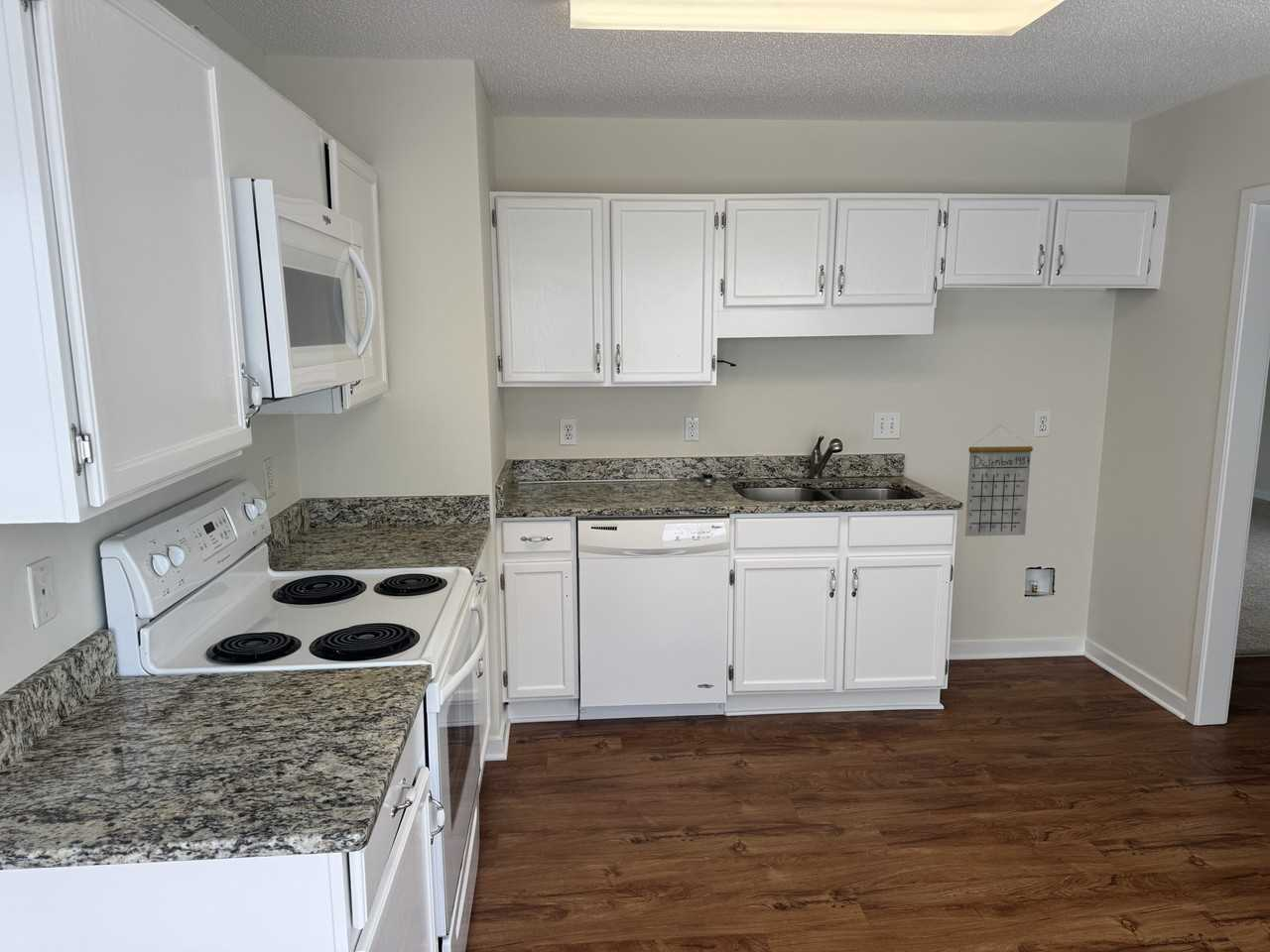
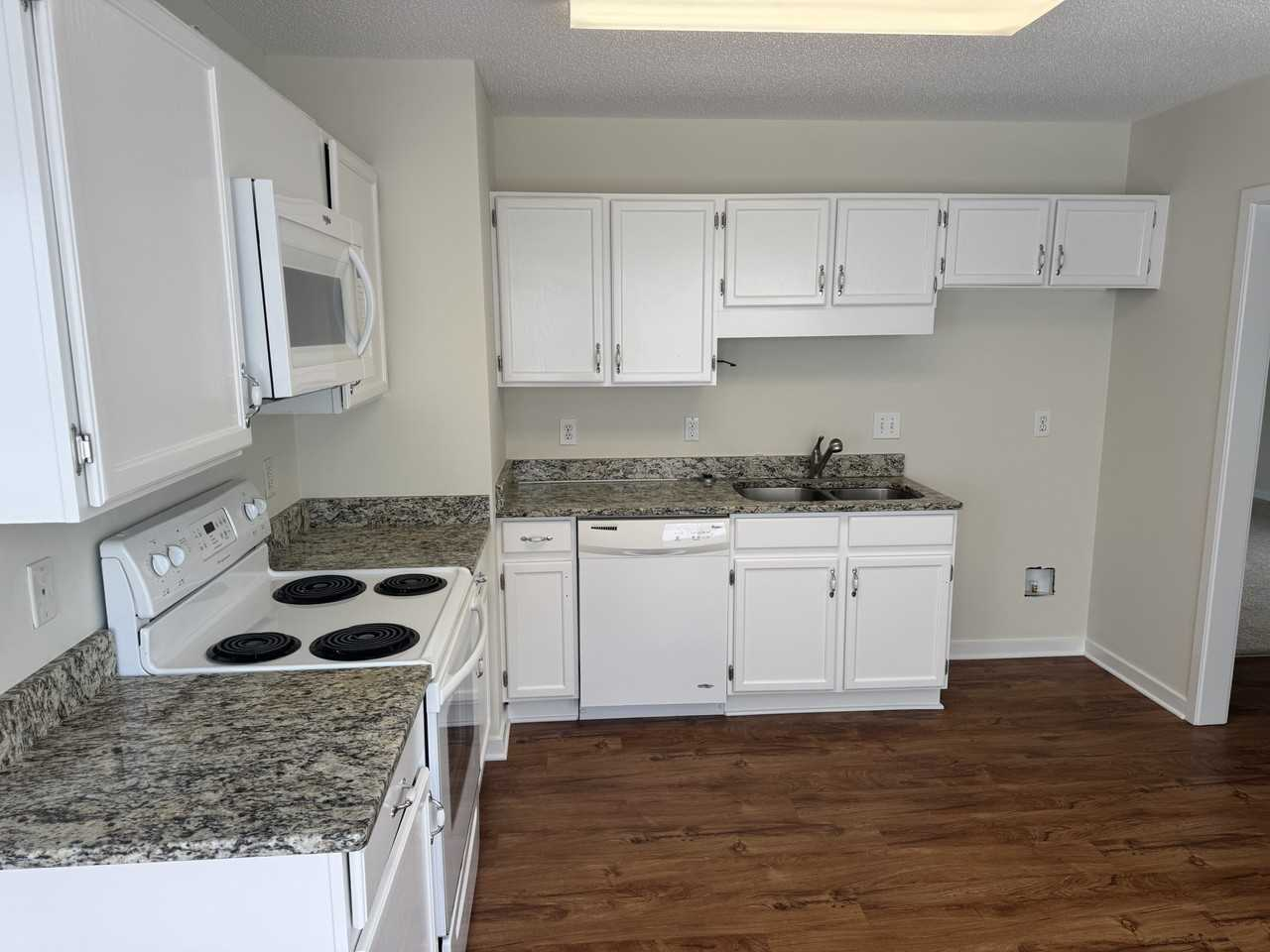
- calendar [964,424,1034,537]
